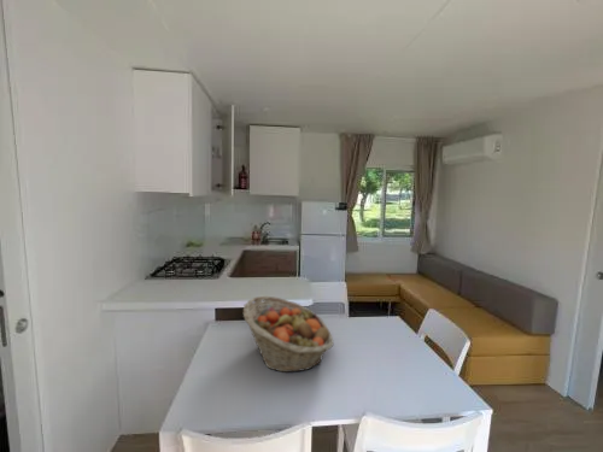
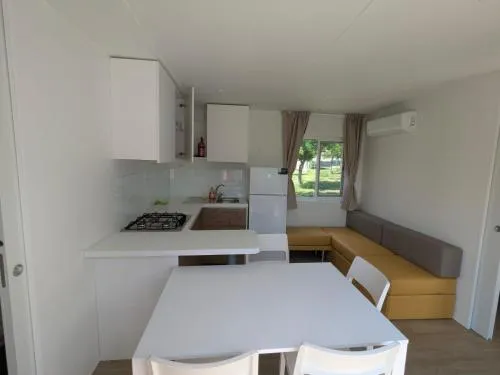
- fruit basket [242,295,334,374]
